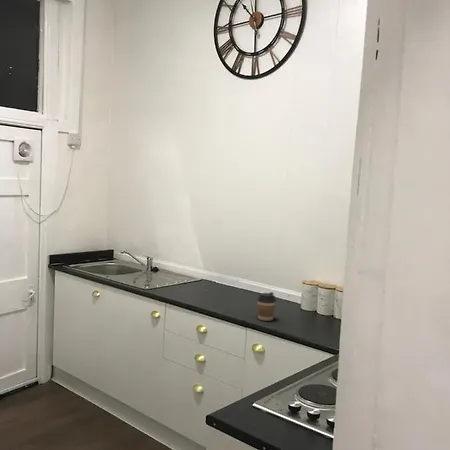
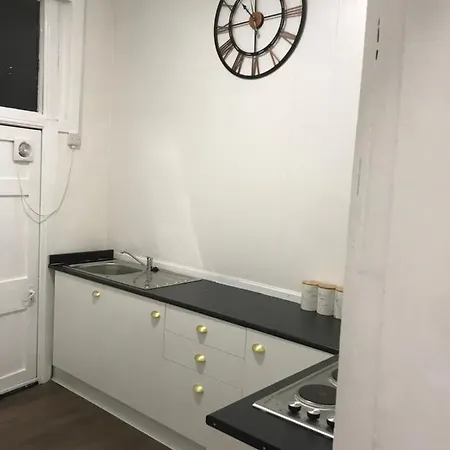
- coffee cup [256,291,278,322]
